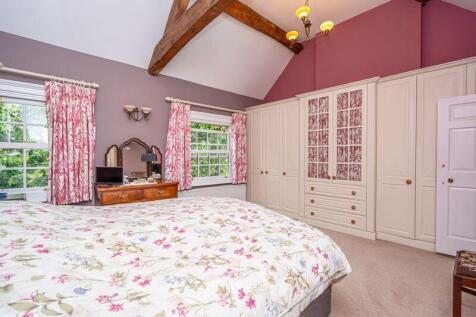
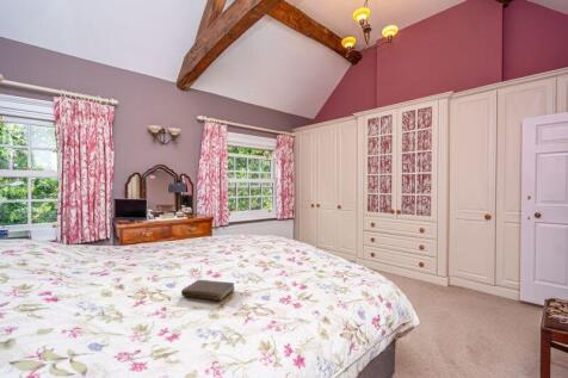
+ book [180,279,236,302]
